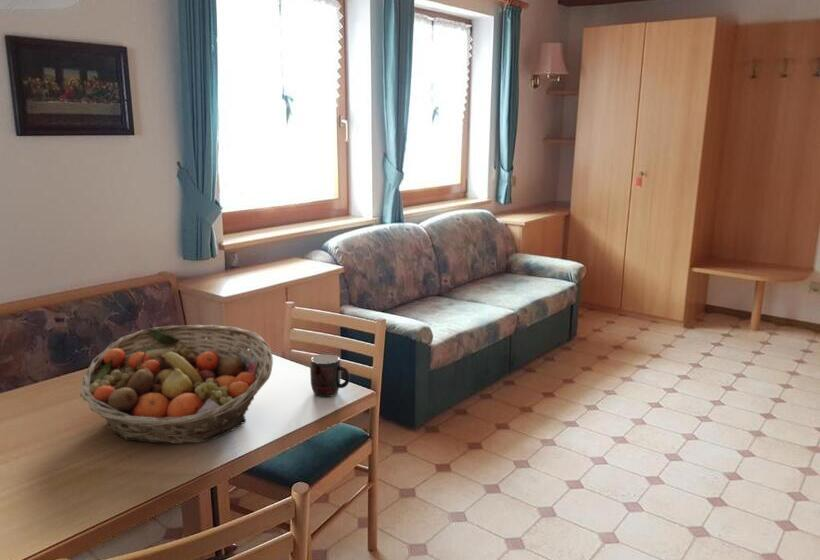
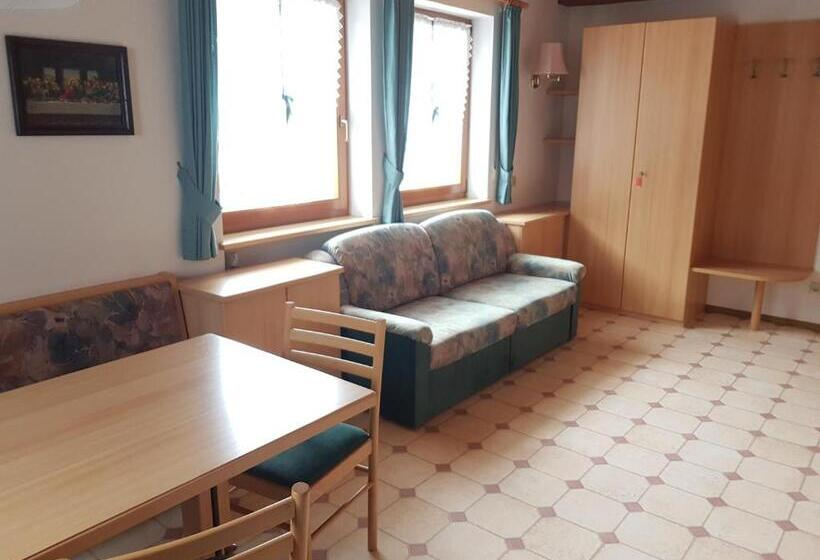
- mug [309,353,351,398]
- fruit basket [79,324,274,445]
